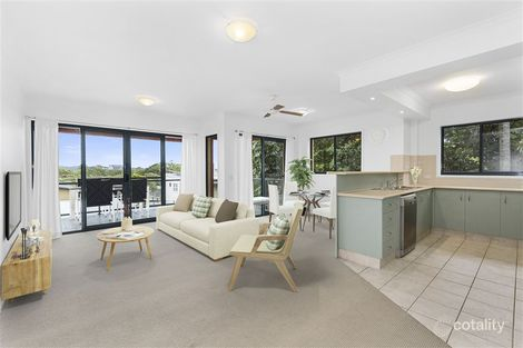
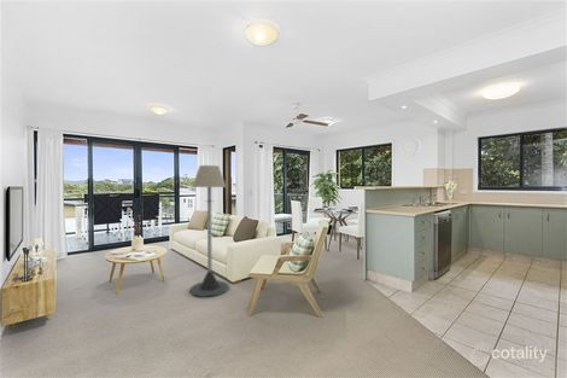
+ floor lamp [189,164,230,298]
